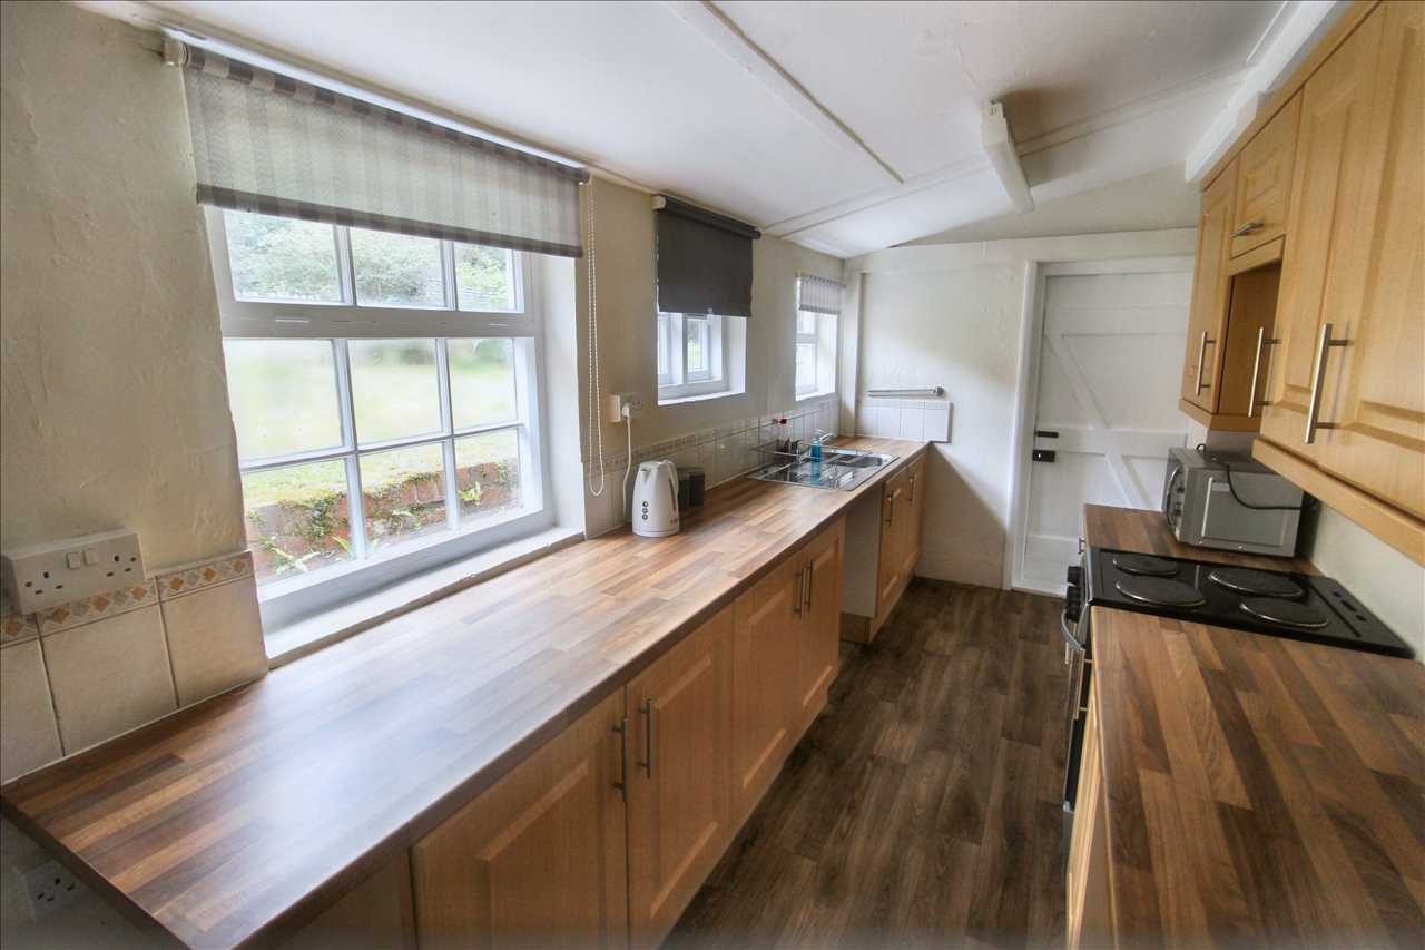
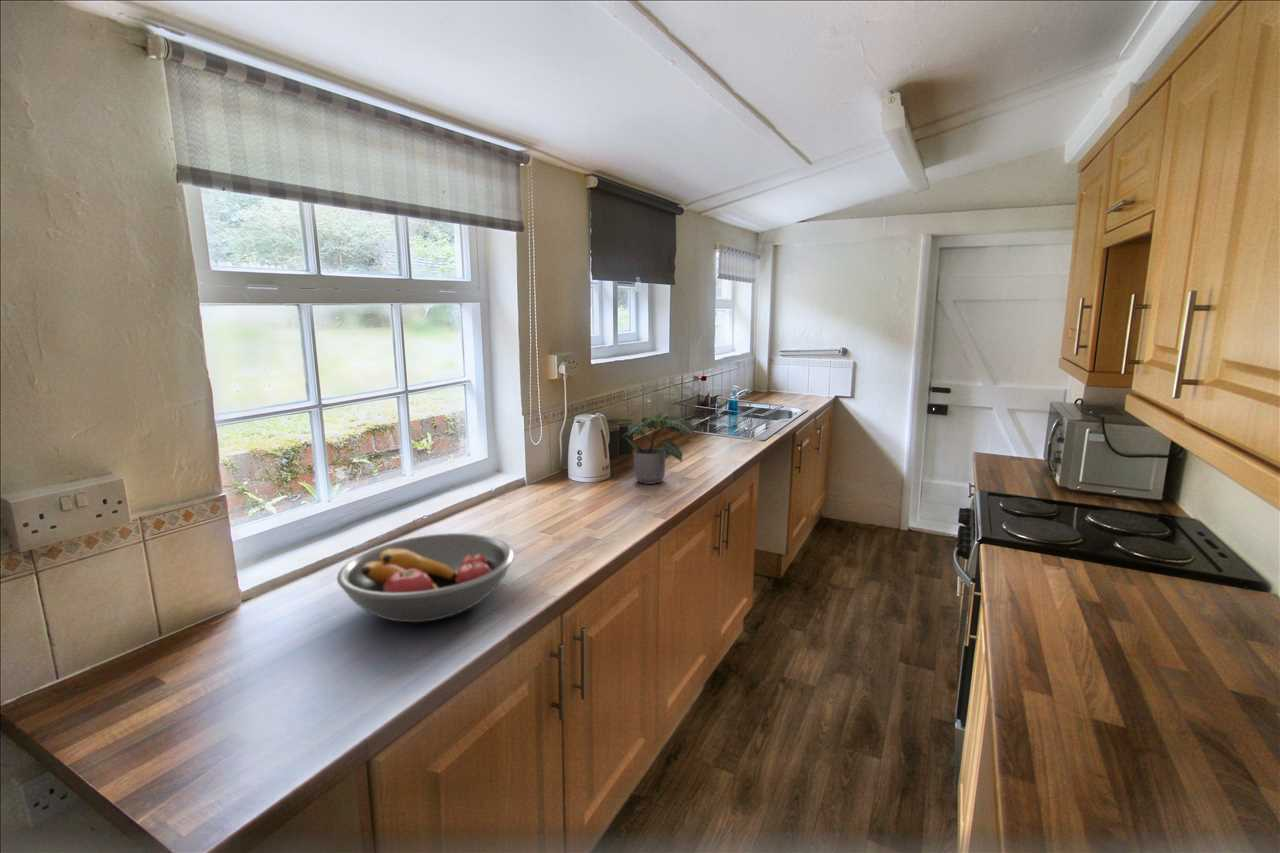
+ potted plant [621,411,695,485]
+ fruit bowl [336,532,515,623]
